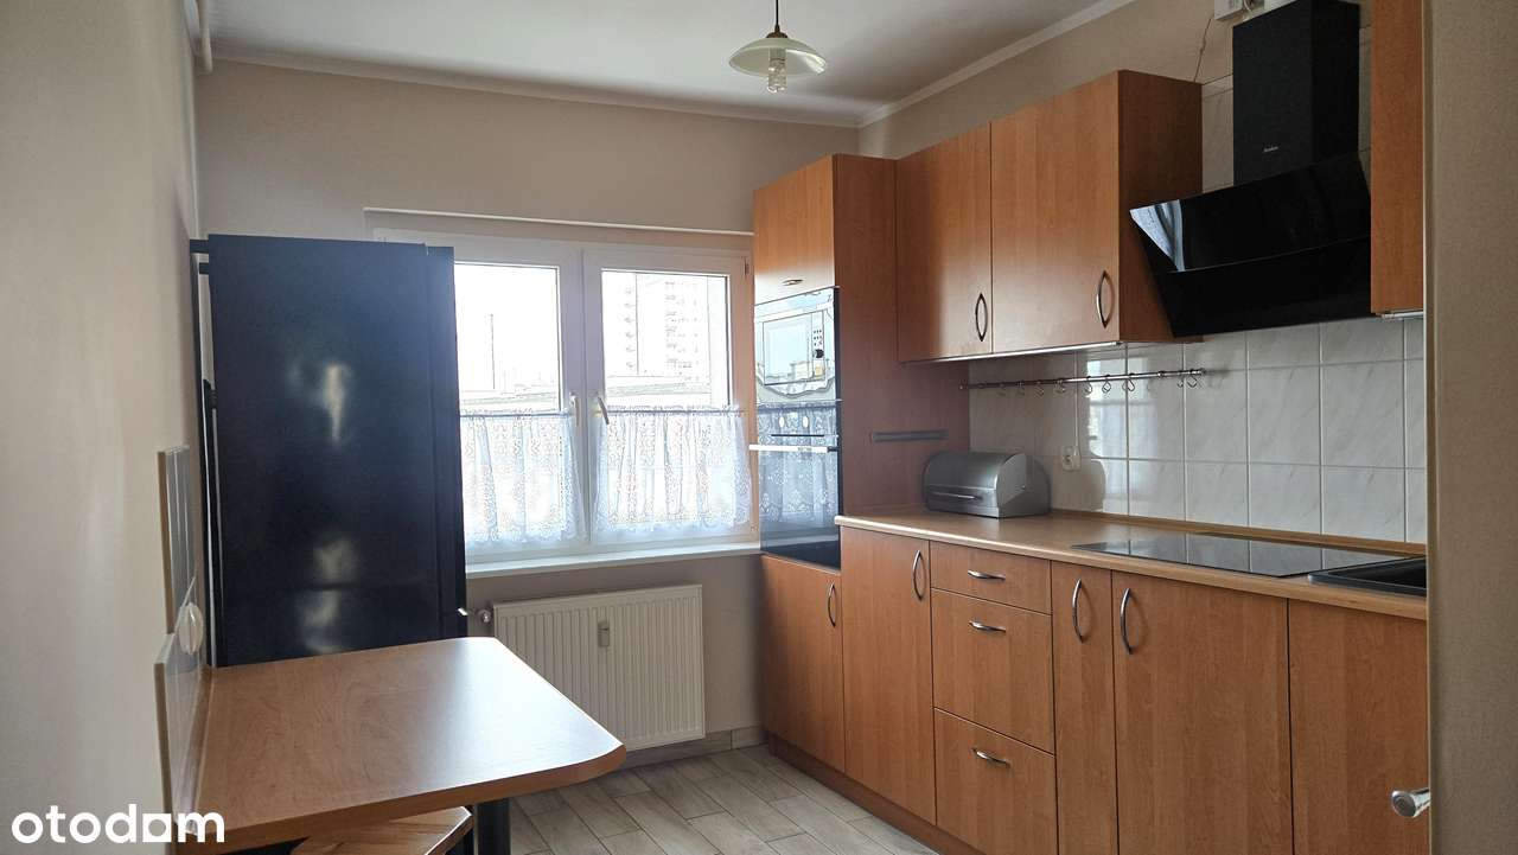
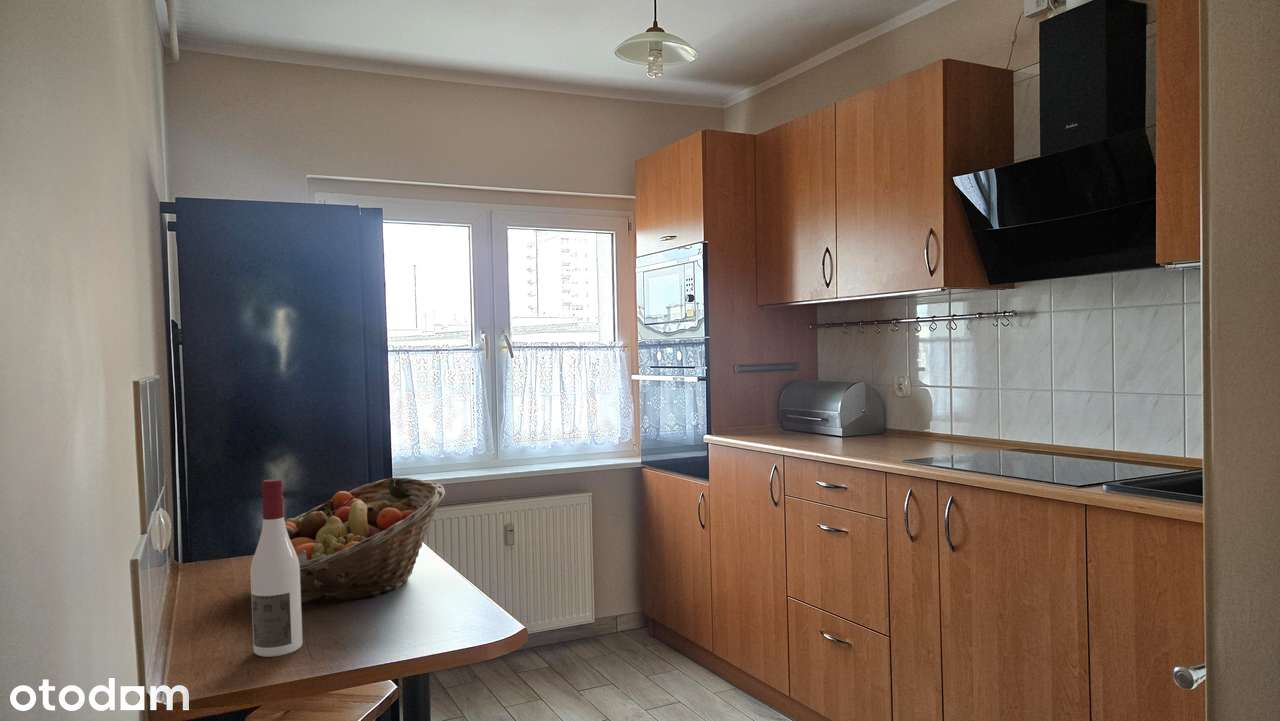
+ fruit basket [285,476,446,604]
+ alcohol [250,478,304,658]
